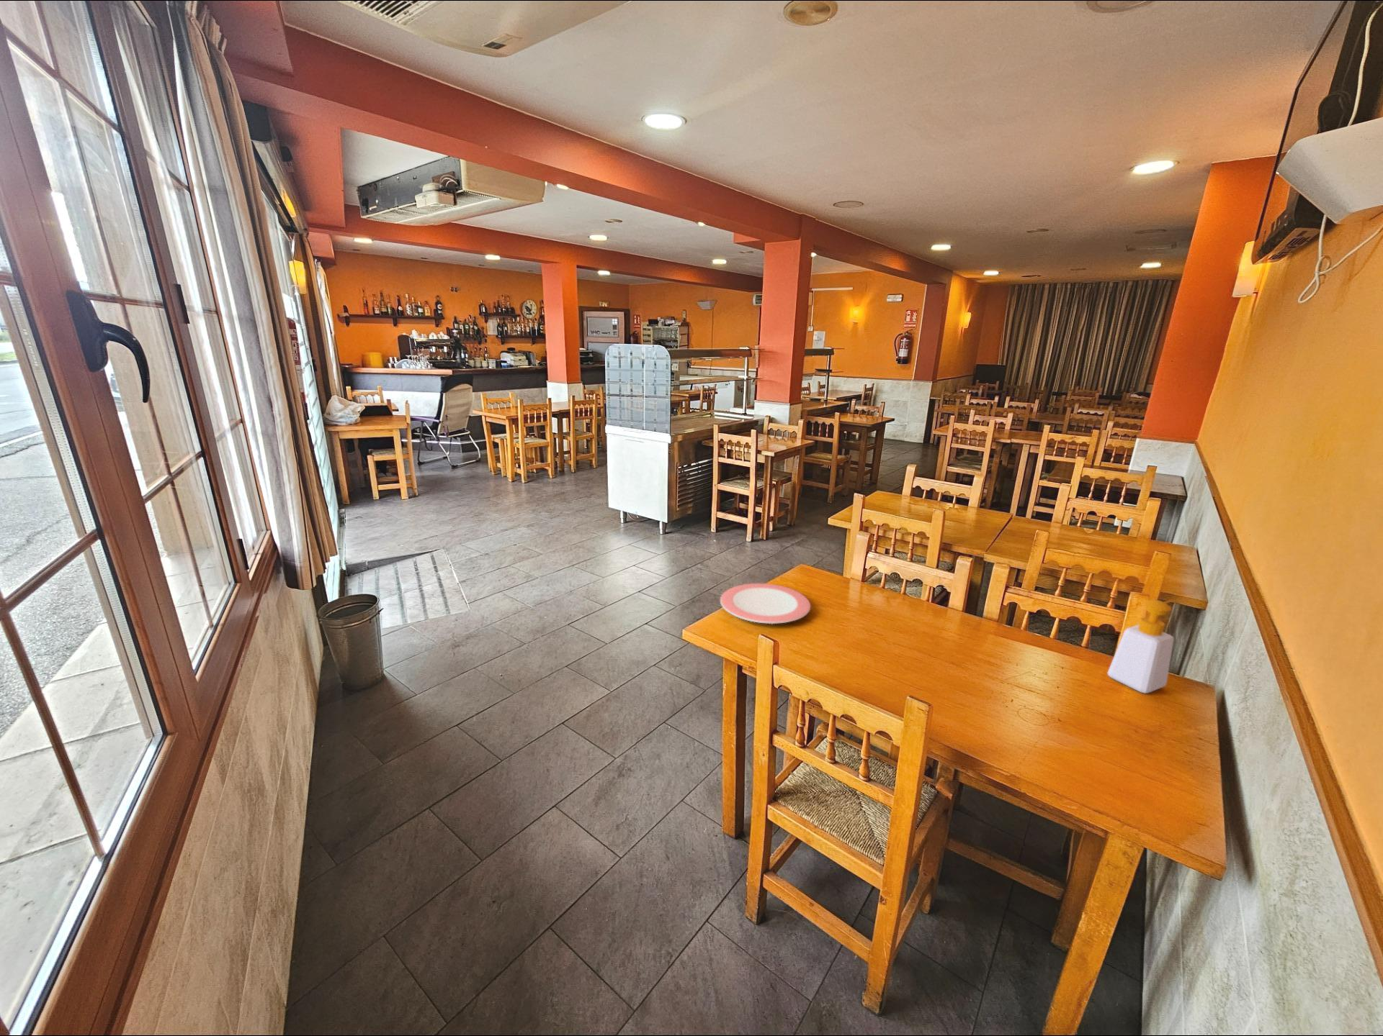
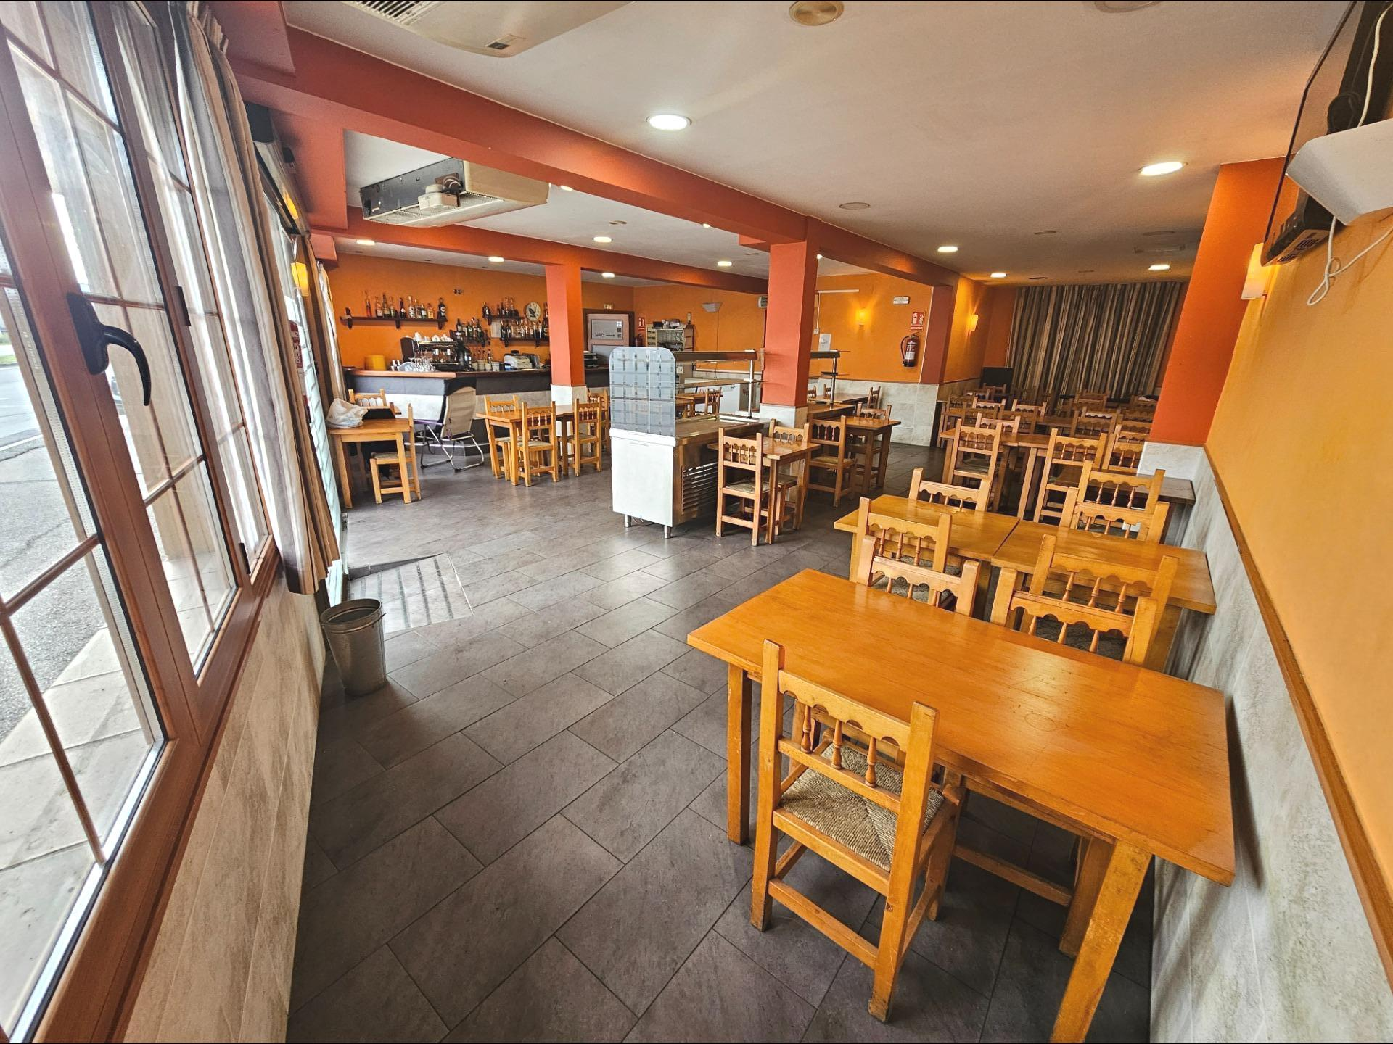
- plate [720,582,811,625]
- soap bottle [1107,600,1179,694]
